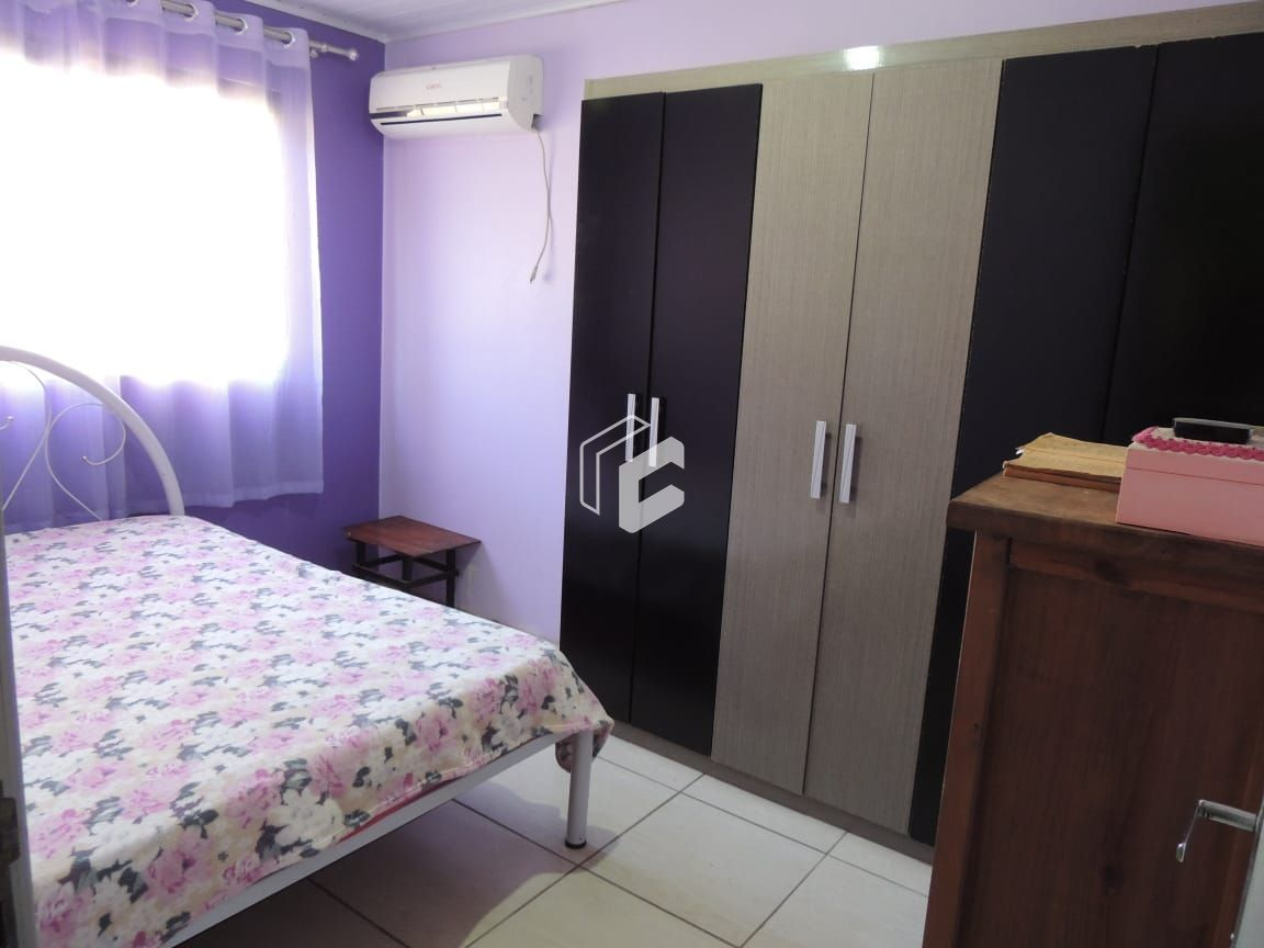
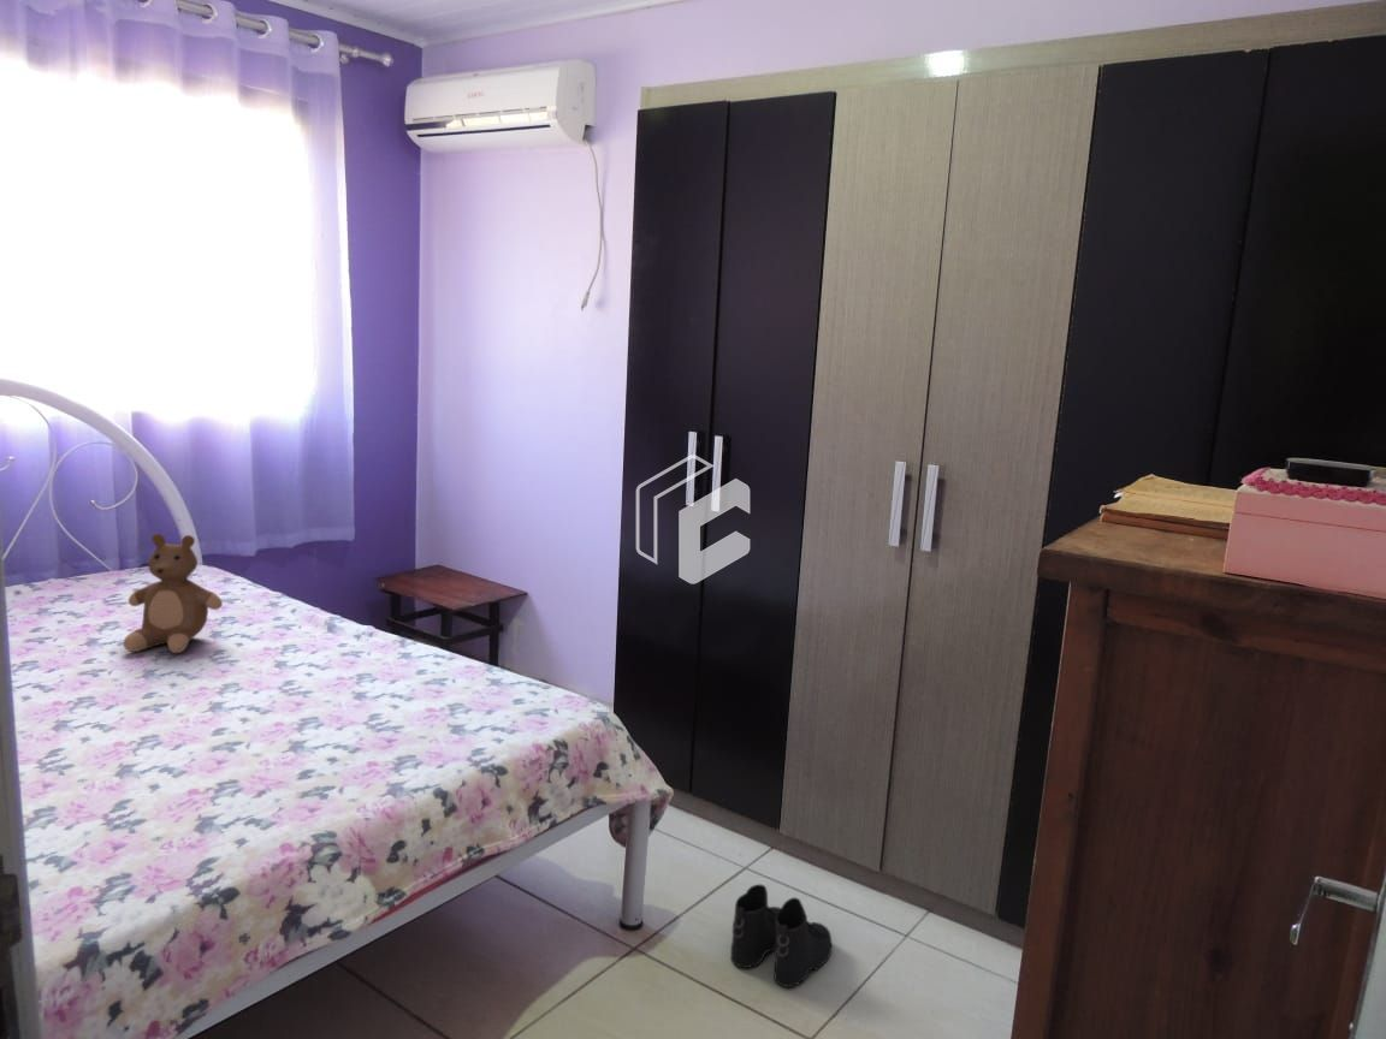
+ teddy bear [123,533,224,654]
+ boots [730,883,833,988]
